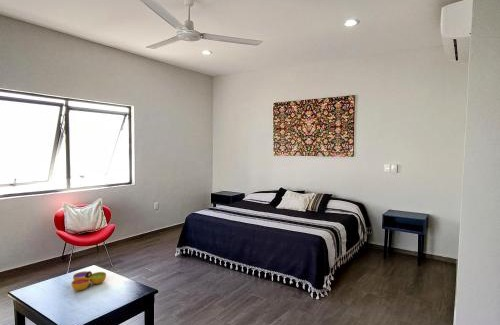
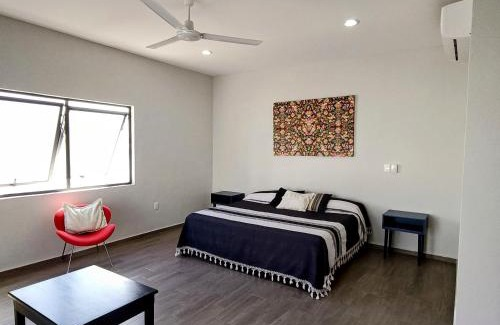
- decorative bowl [71,270,107,291]
